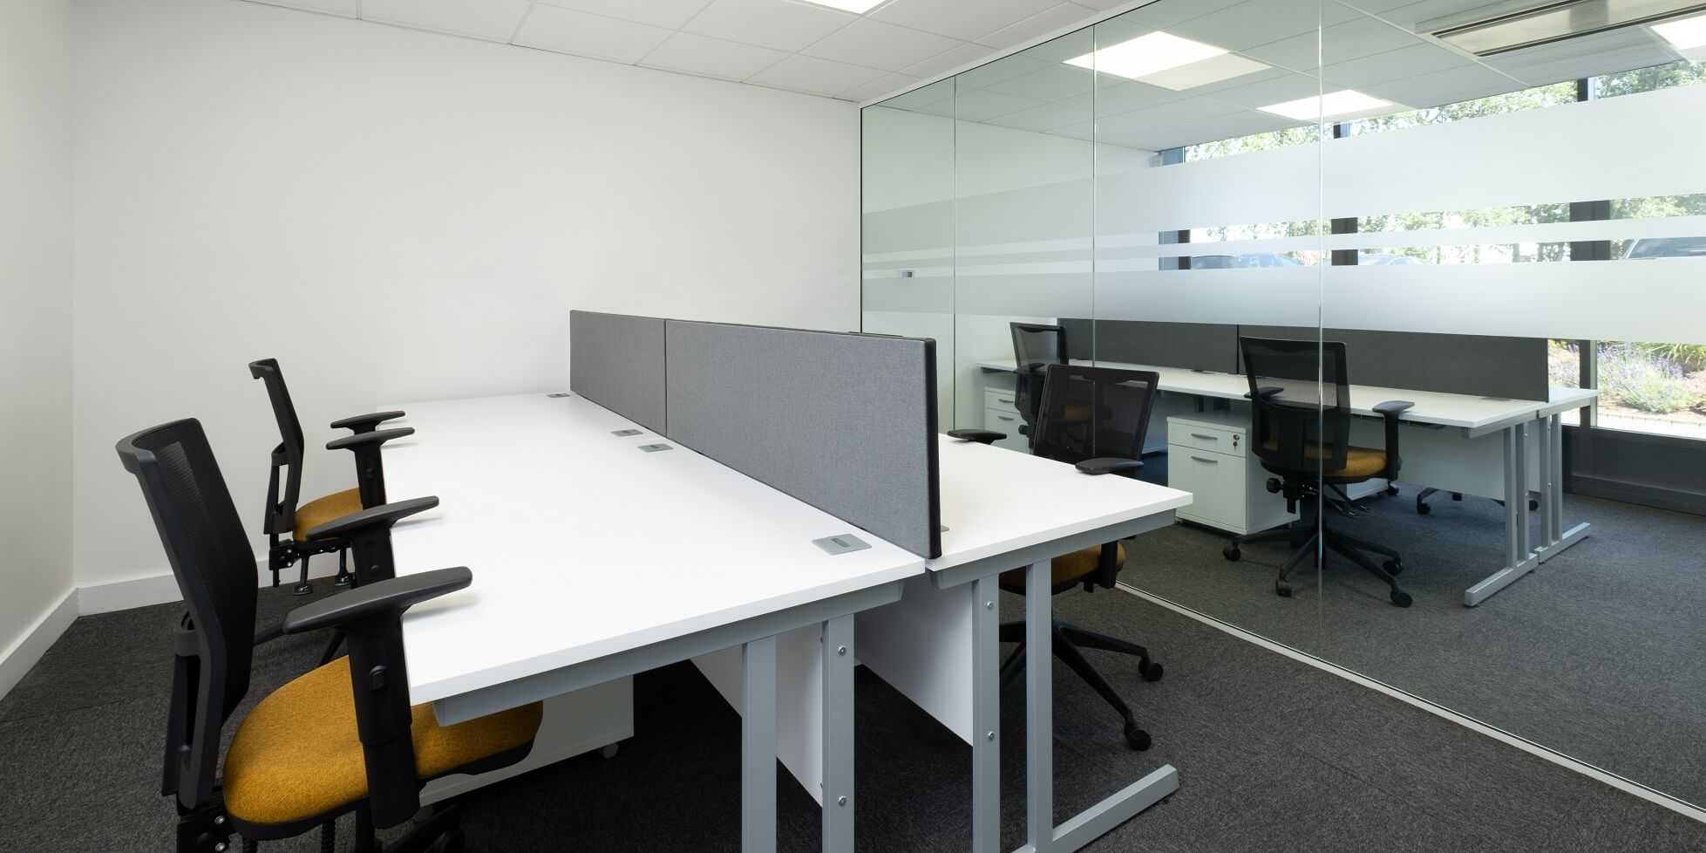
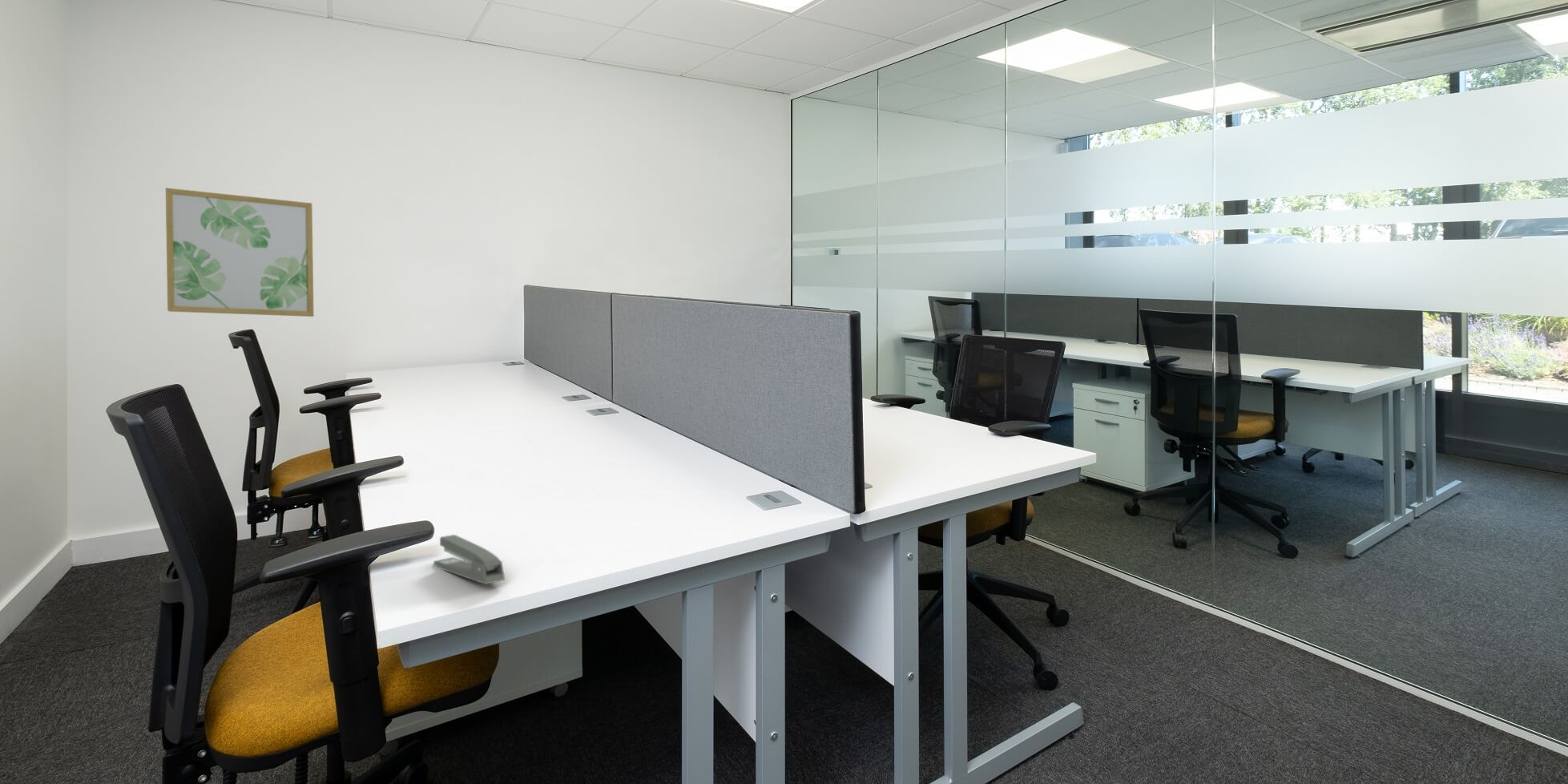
+ wall art [165,187,315,317]
+ stapler [433,534,506,585]
